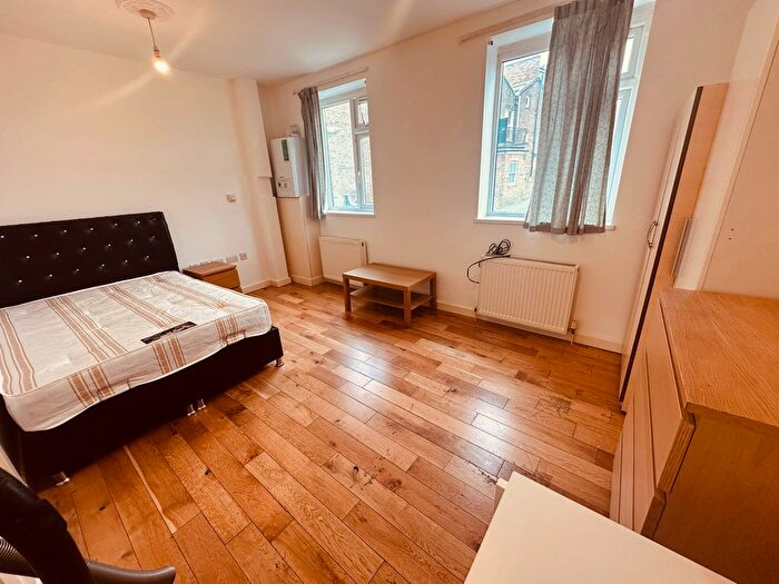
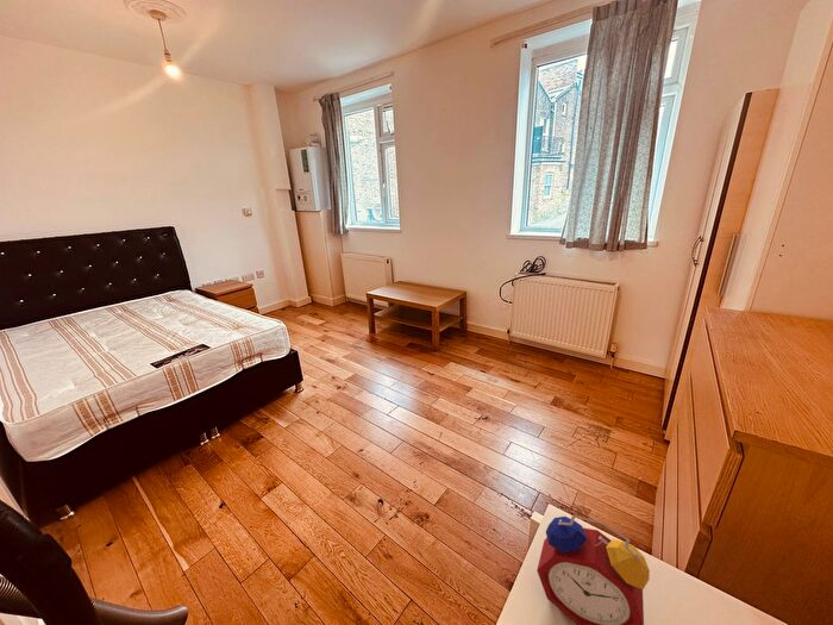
+ alarm clock [536,514,651,625]
